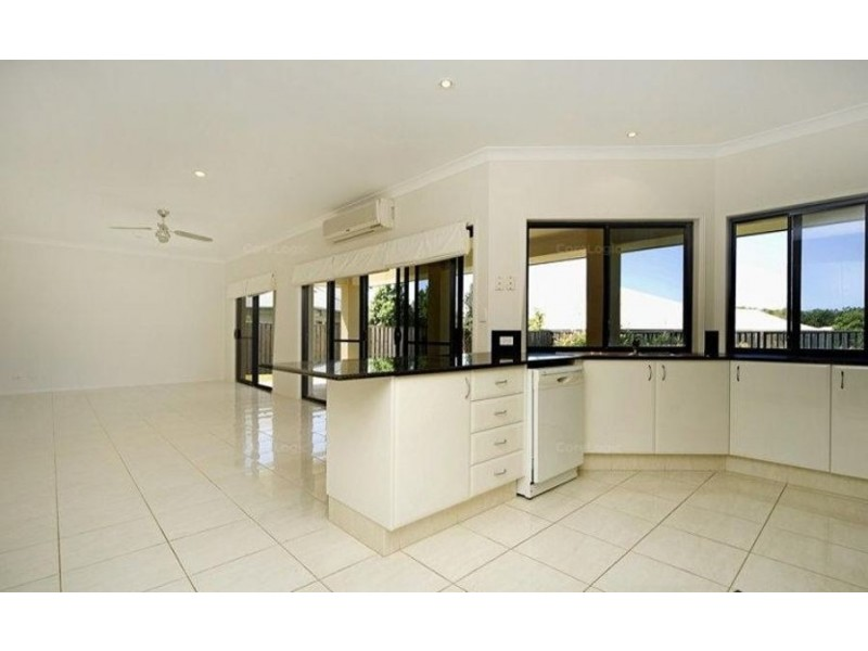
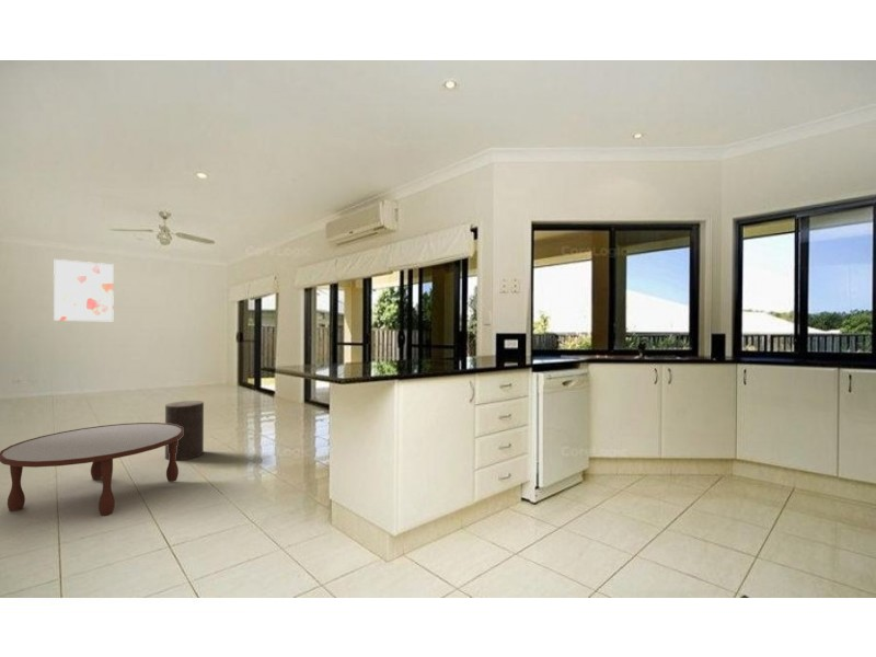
+ wall art [53,258,115,322]
+ stool [164,400,205,461]
+ coffee table [0,422,183,517]
